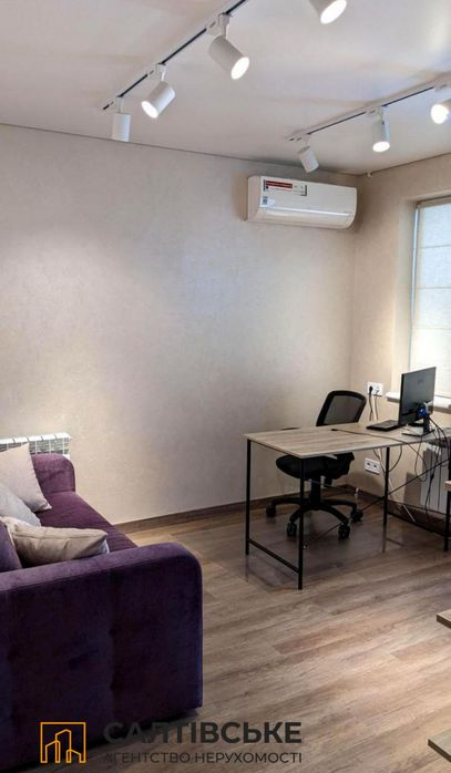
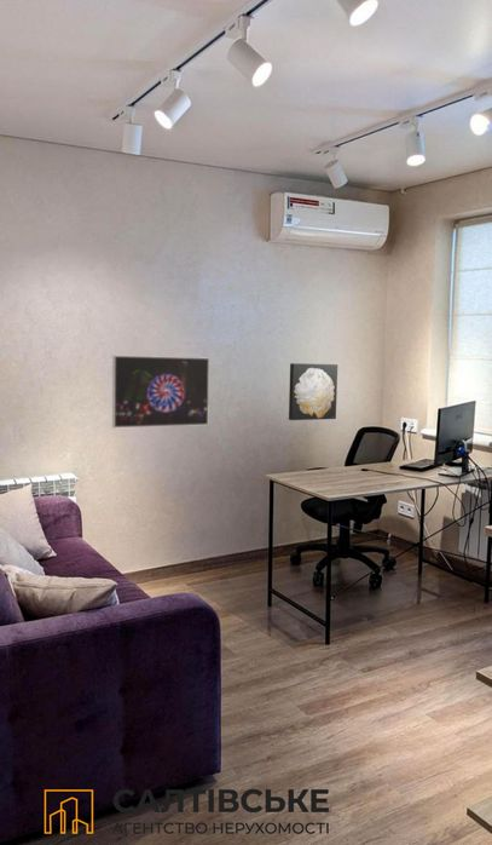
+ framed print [111,355,210,429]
+ wall art [288,362,338,421]
